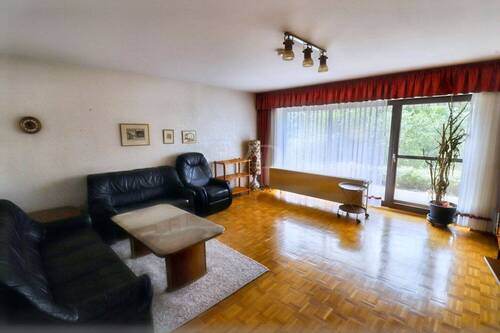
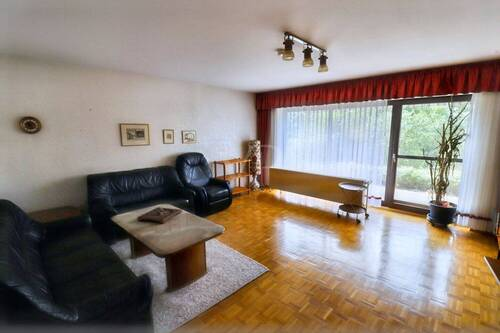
+ wooden tray [137,206,183,224]
